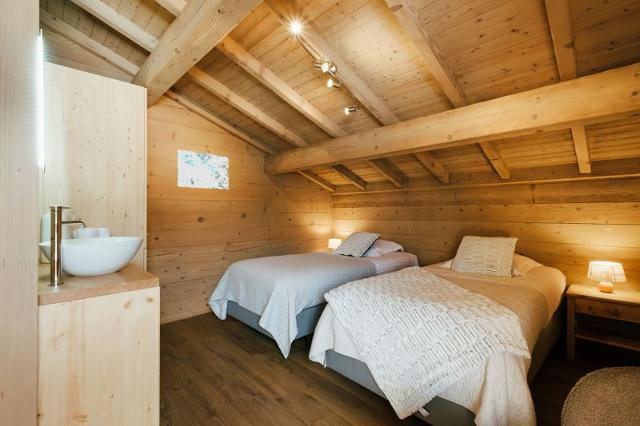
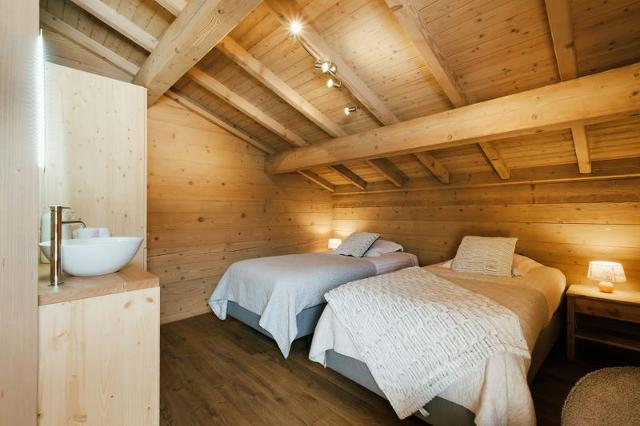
- wall art [176,149,230,191]
